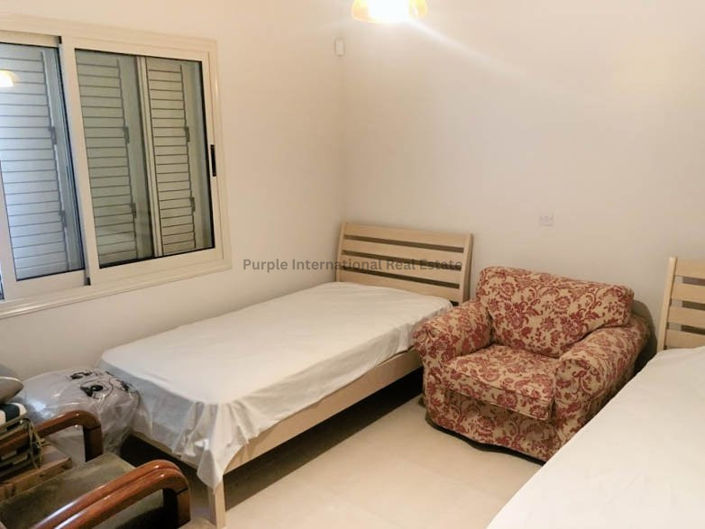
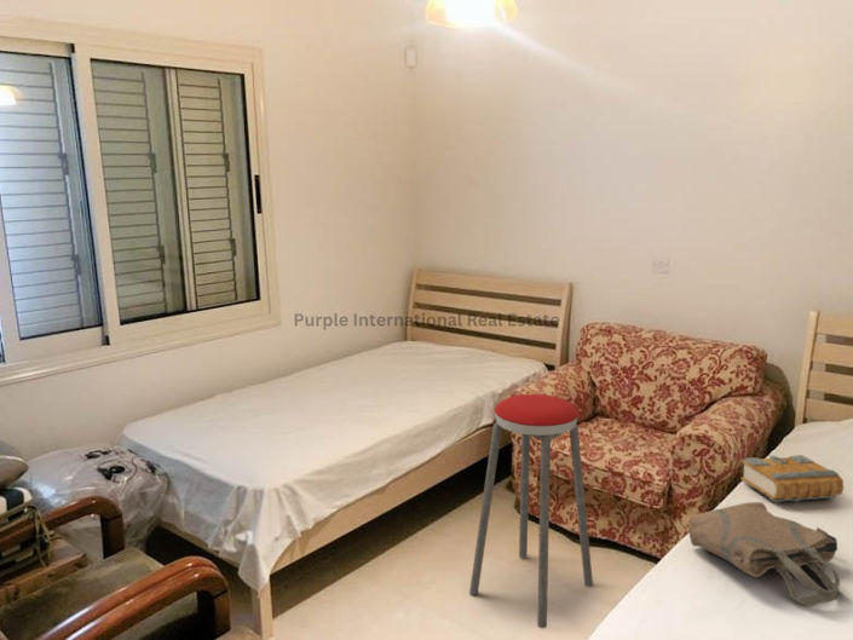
+ book [740,454,845,503]
+ music stool [468,393,594,629]
+ tote bag [687,501,841,607]
